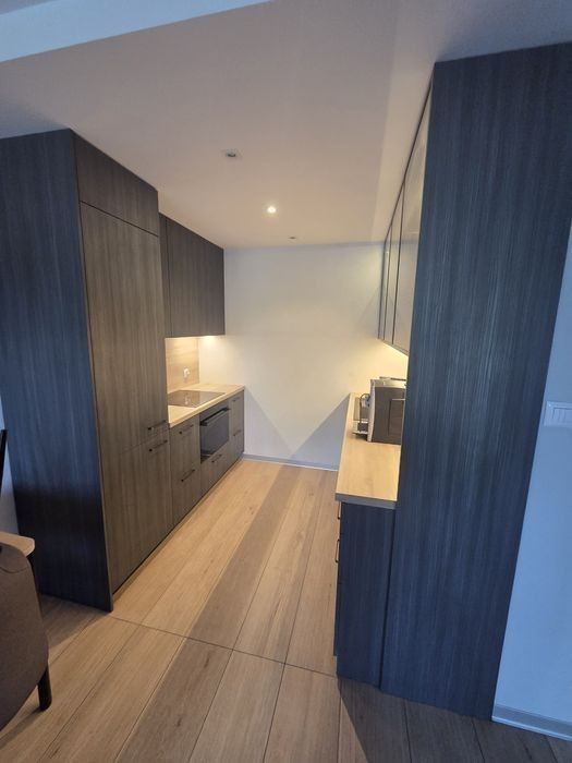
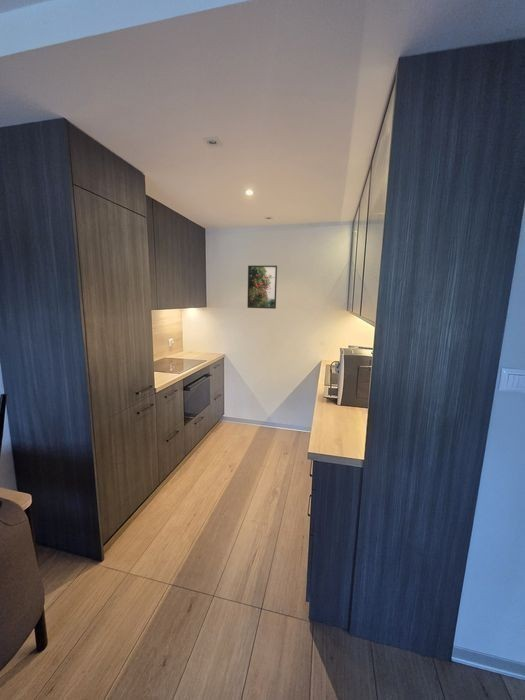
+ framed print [247,265,278,310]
